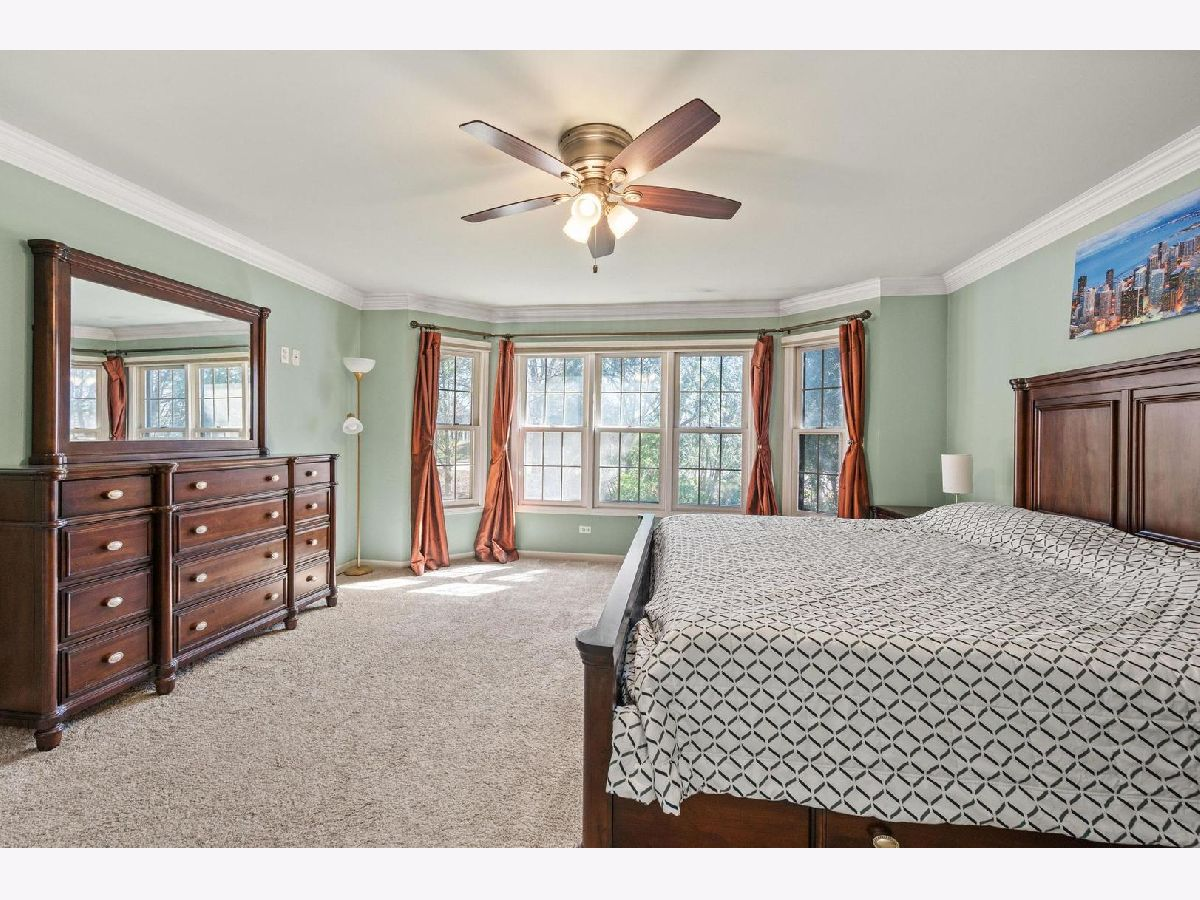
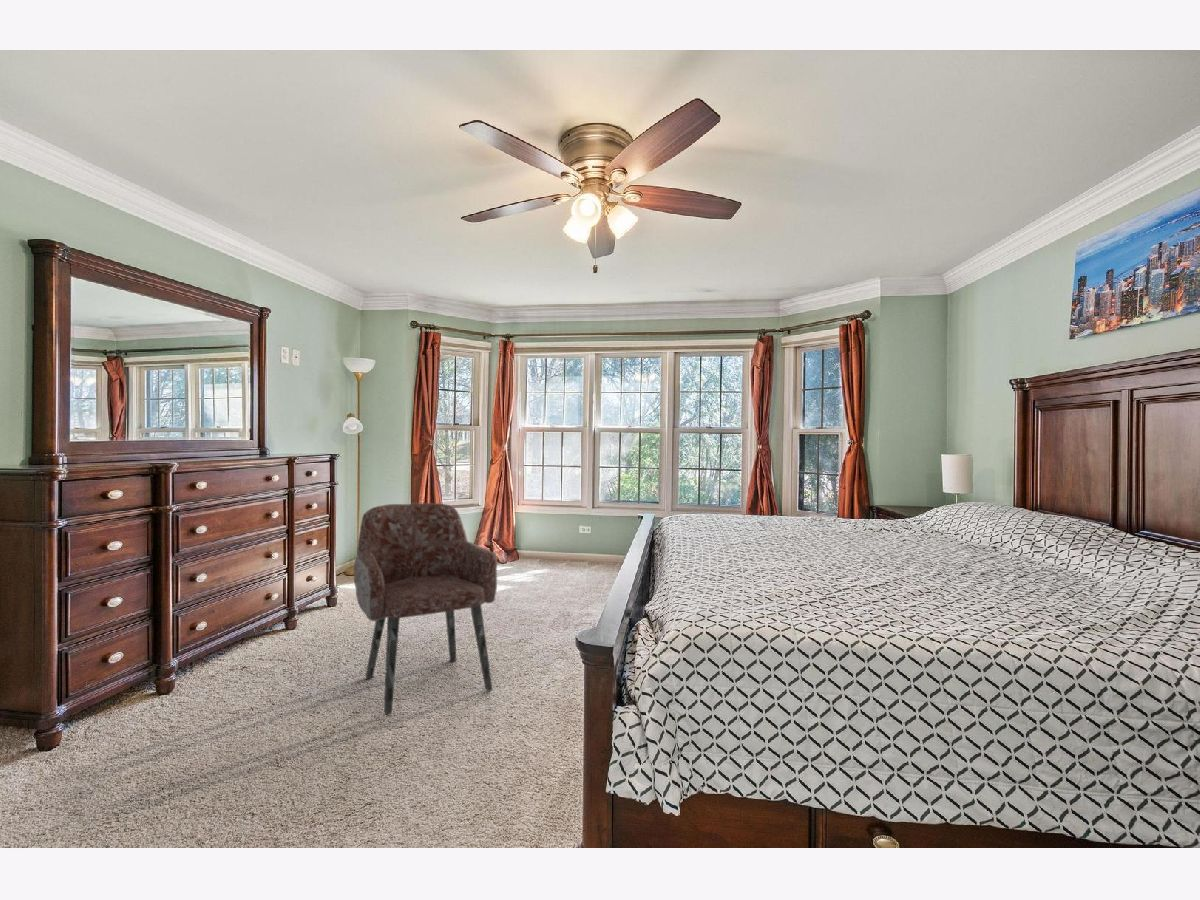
+ armchair [353,502,498,716]
